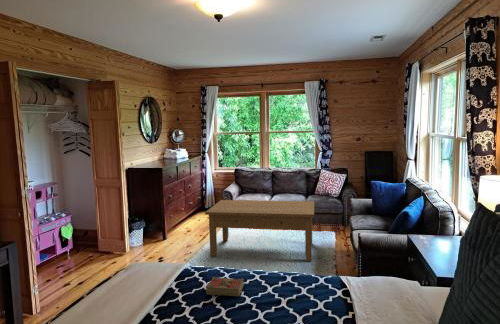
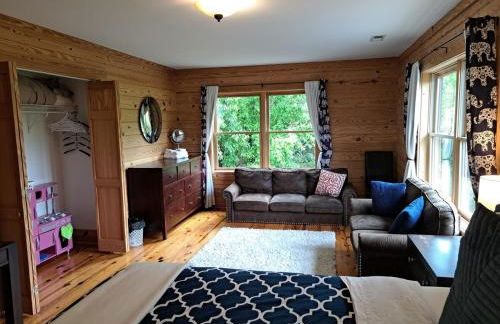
- book [205,276,245,297]
- coffee table [204,199,315,262]
